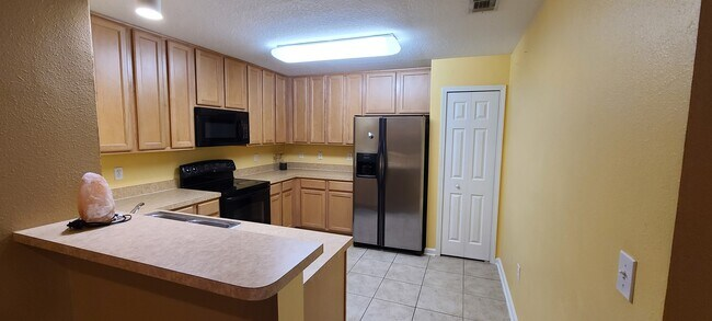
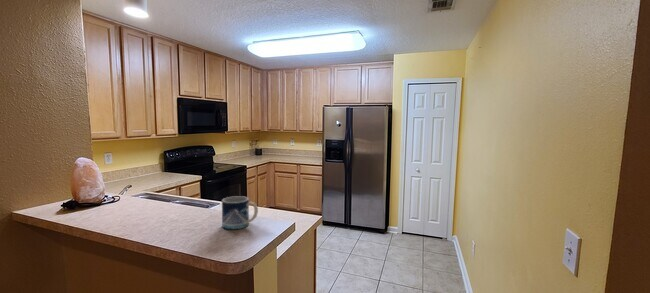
+ mug [221,195,259,230]
